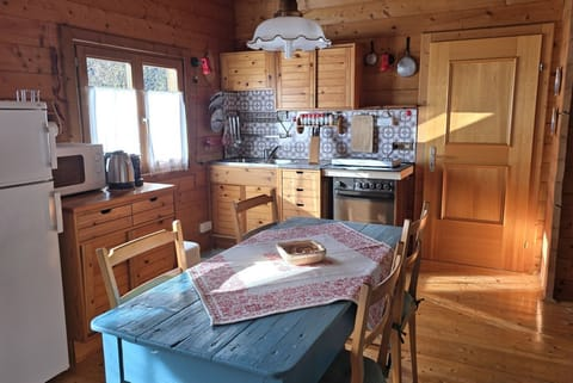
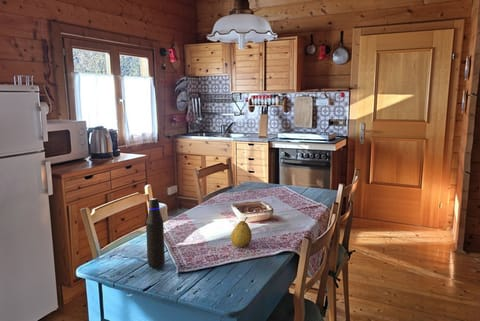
+ water bottle [145,197,166,270]
+ fruit [230,216,253,248]
